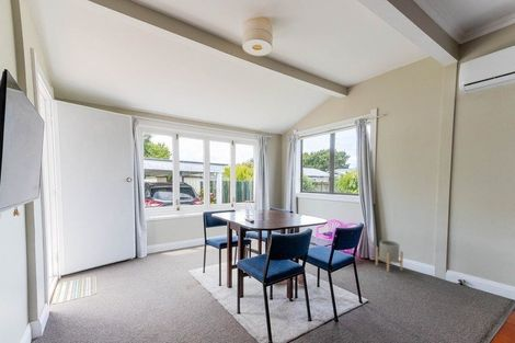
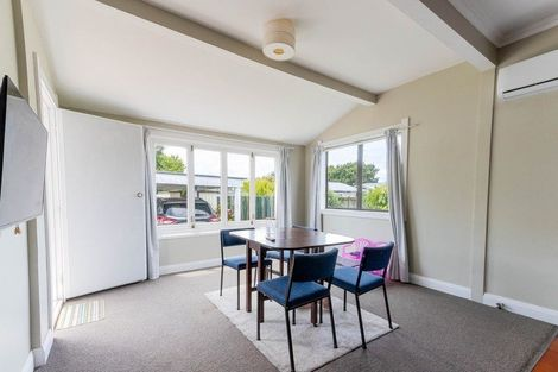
- planter [375,239,404,273]
